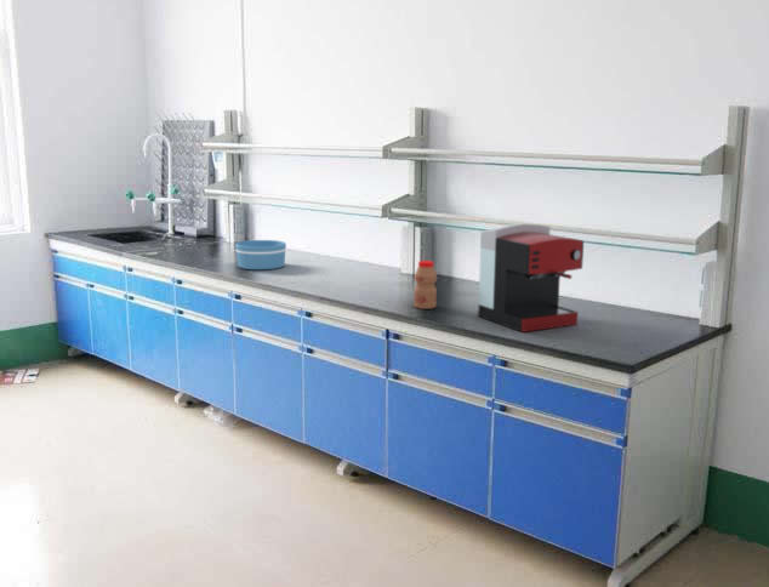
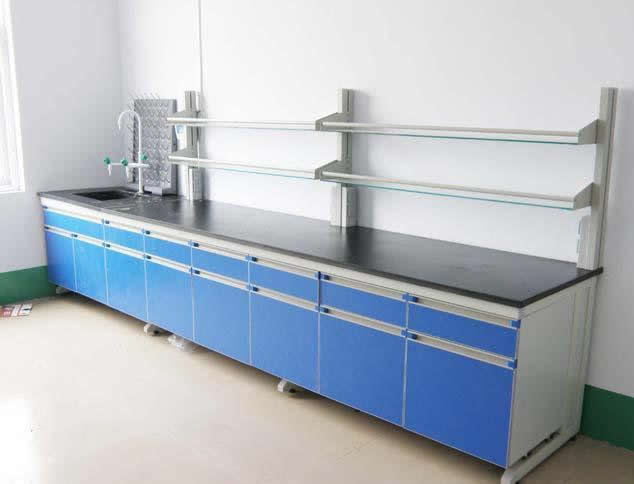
- bottle [412,260,438,310]
- coffee maker [477,223,585,334]
- bowl [234,239,287,270]
